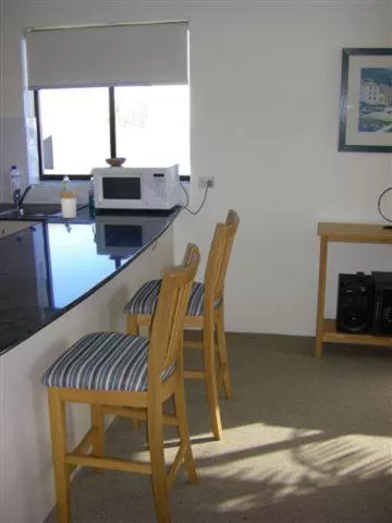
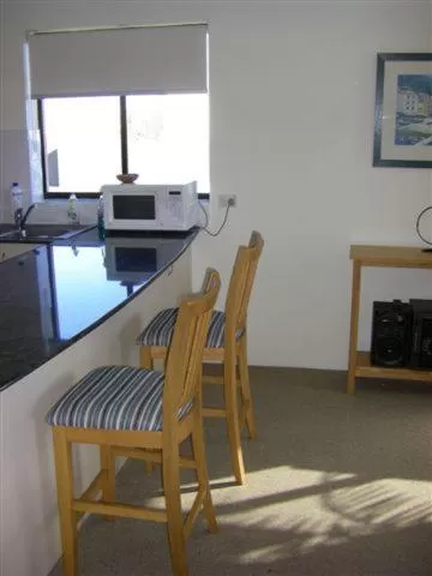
- utensil holder [57,187,78,219]
